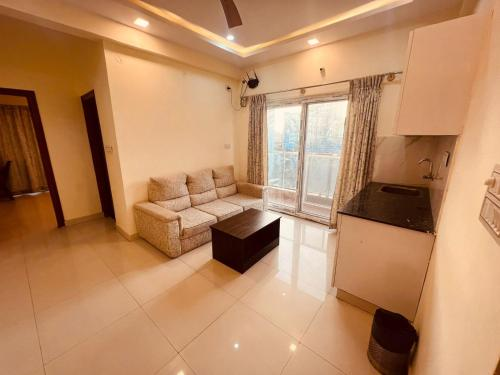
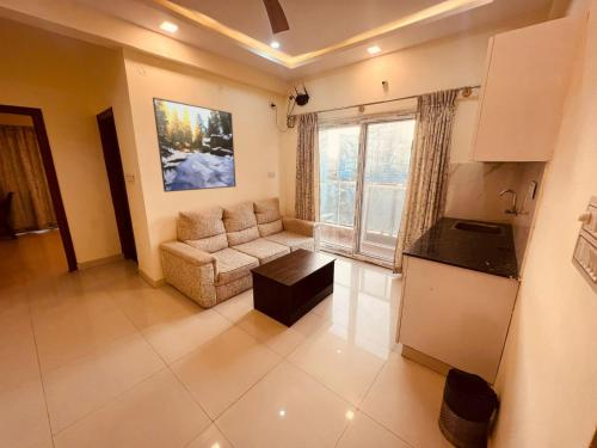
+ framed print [152,96,236,194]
